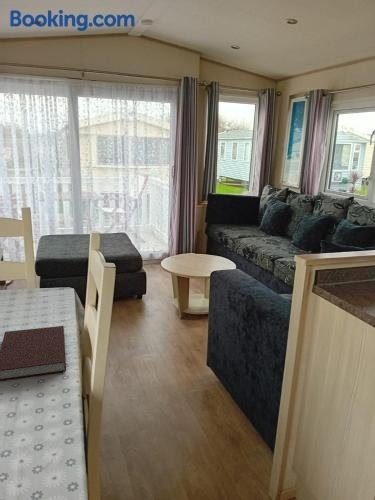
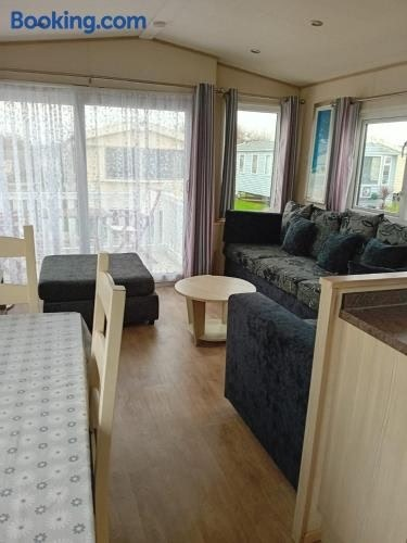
- notebook [0,325,67,381]
